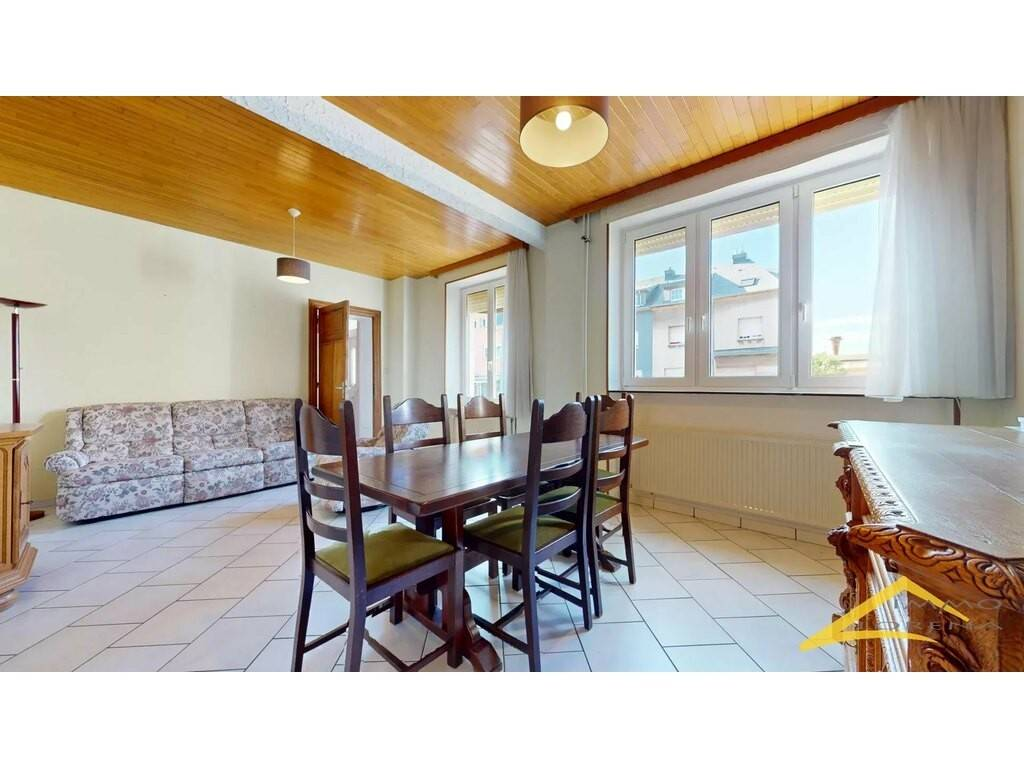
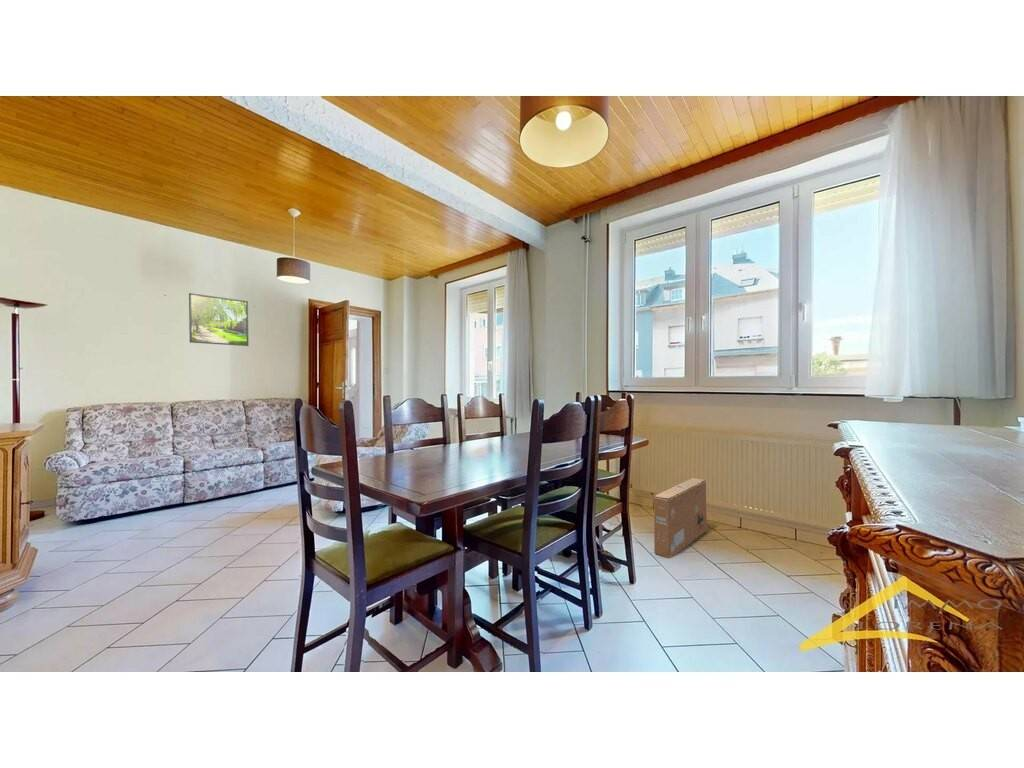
+ cardboard box [653,477,708,559]
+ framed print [188,292,249,347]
